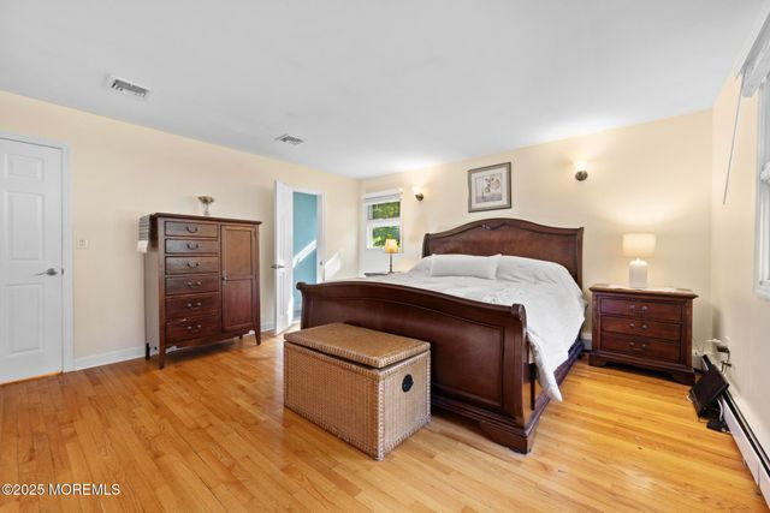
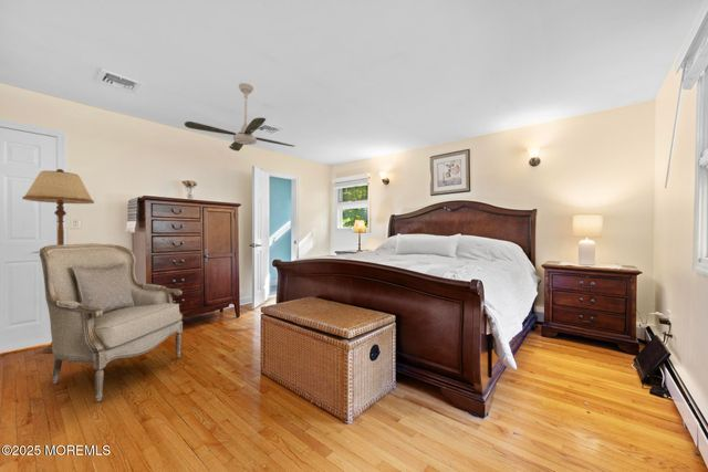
+ floor lamp [21,168,95,354]
+ ceiling fan [184,82,296,153]
+ armchair [38,242,184,402]
